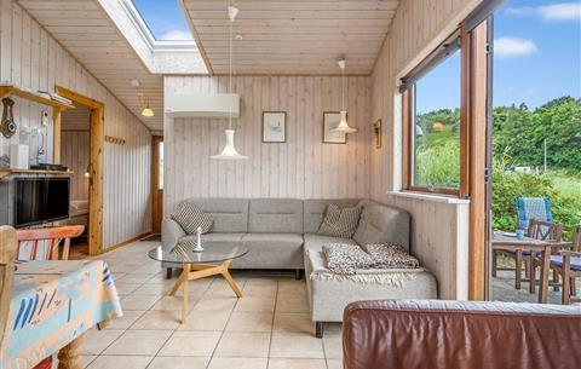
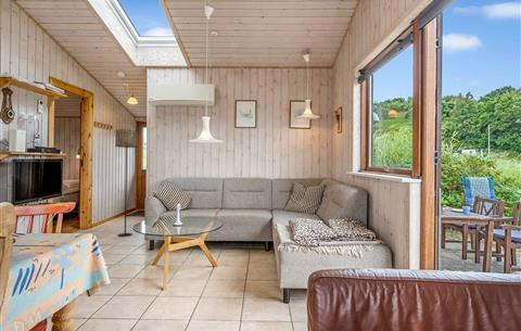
+ floor lamp [114,129,139,238]
